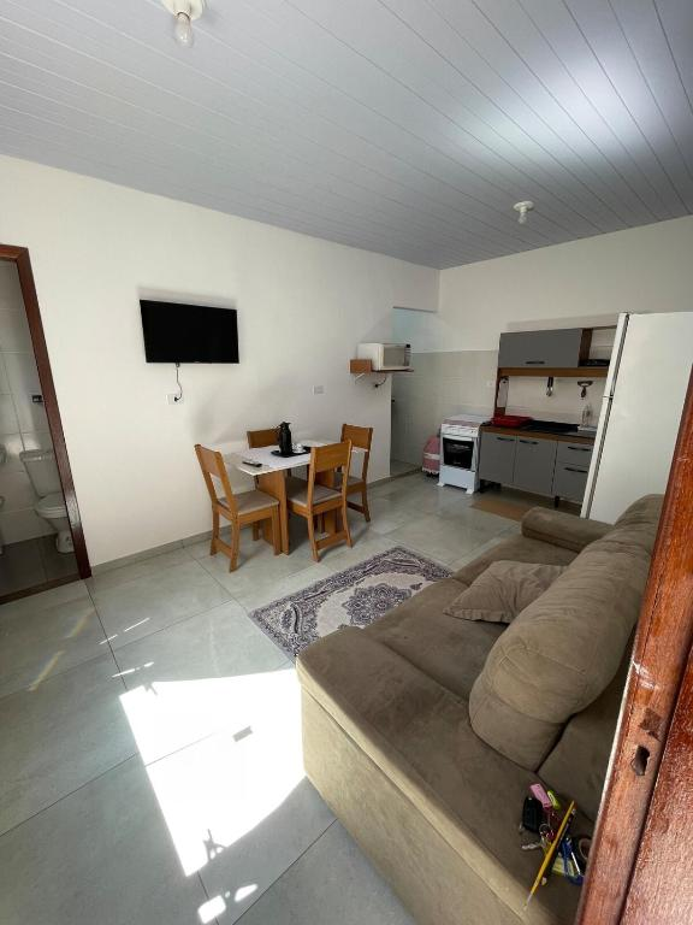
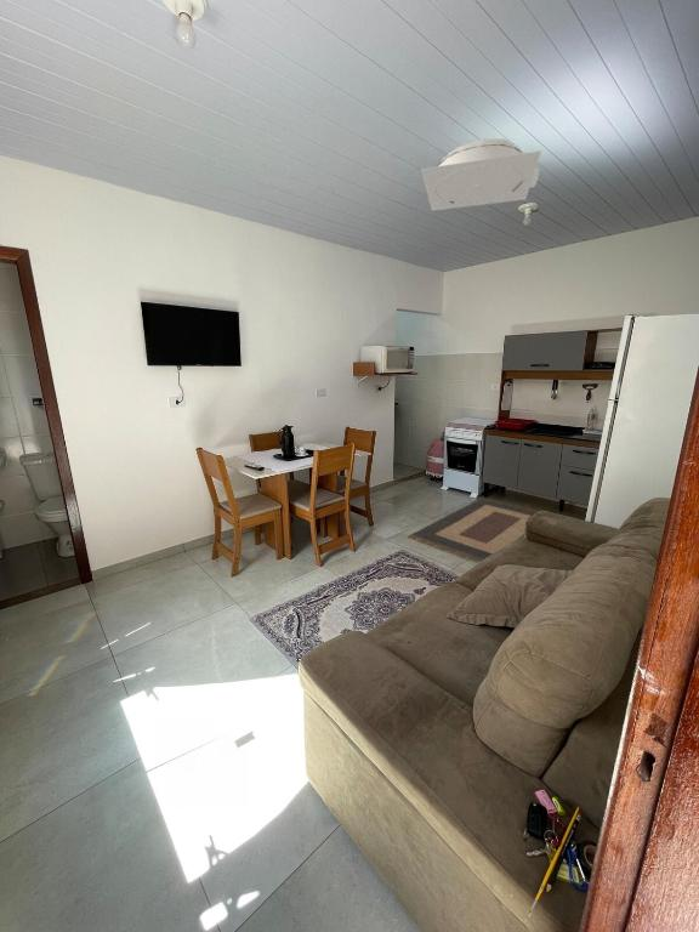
+ ceiling light [420,137,542,212]
+ rug [408,496,535,563]
